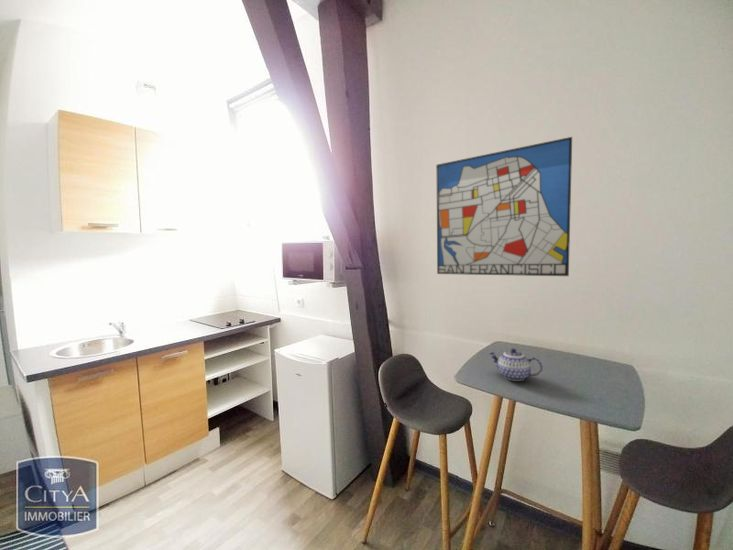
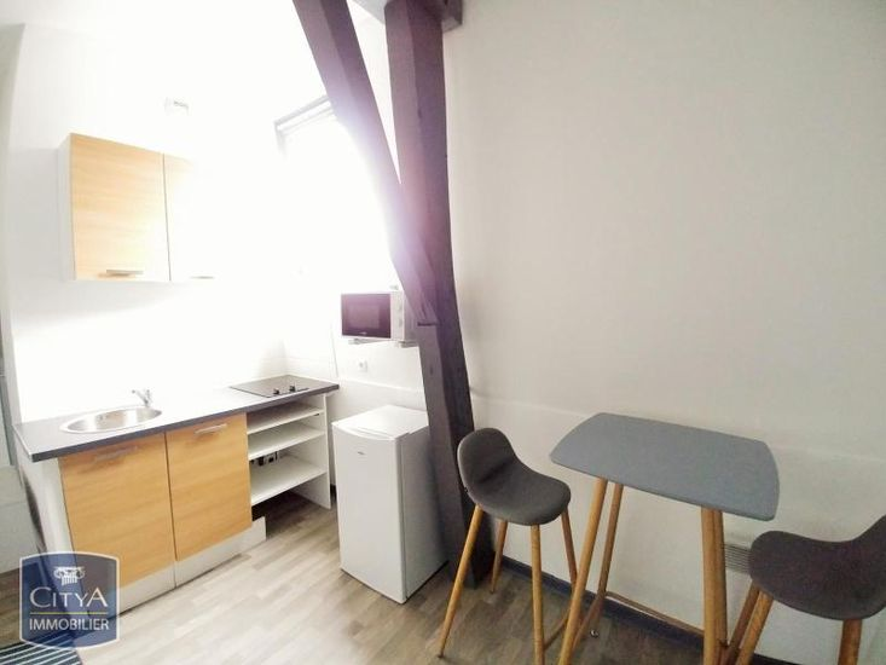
- wall art [435,136,573,277]
- teapot [487,347,543,382]
